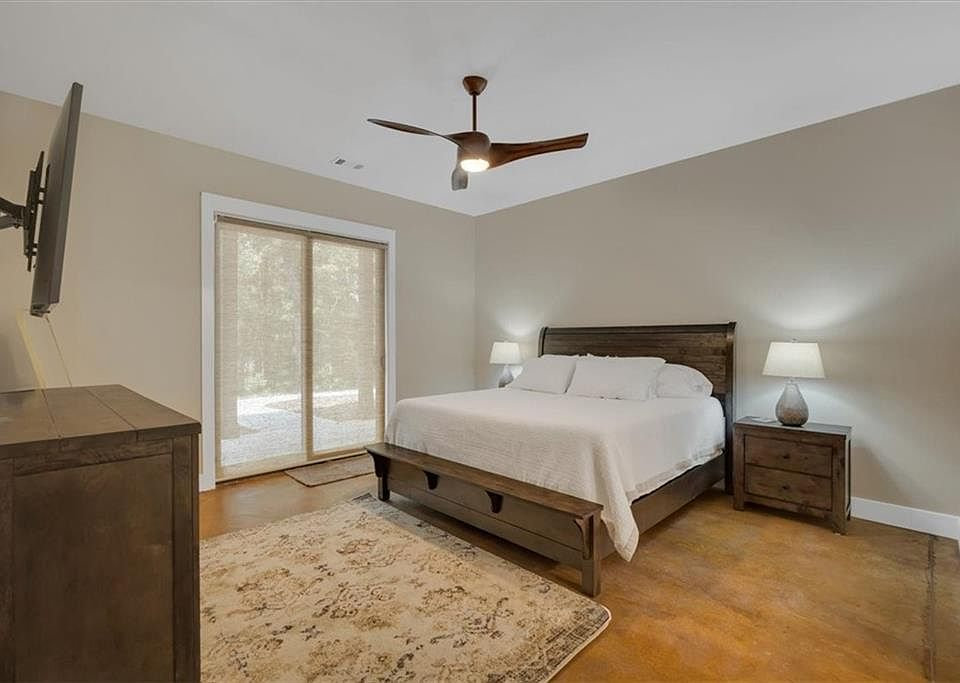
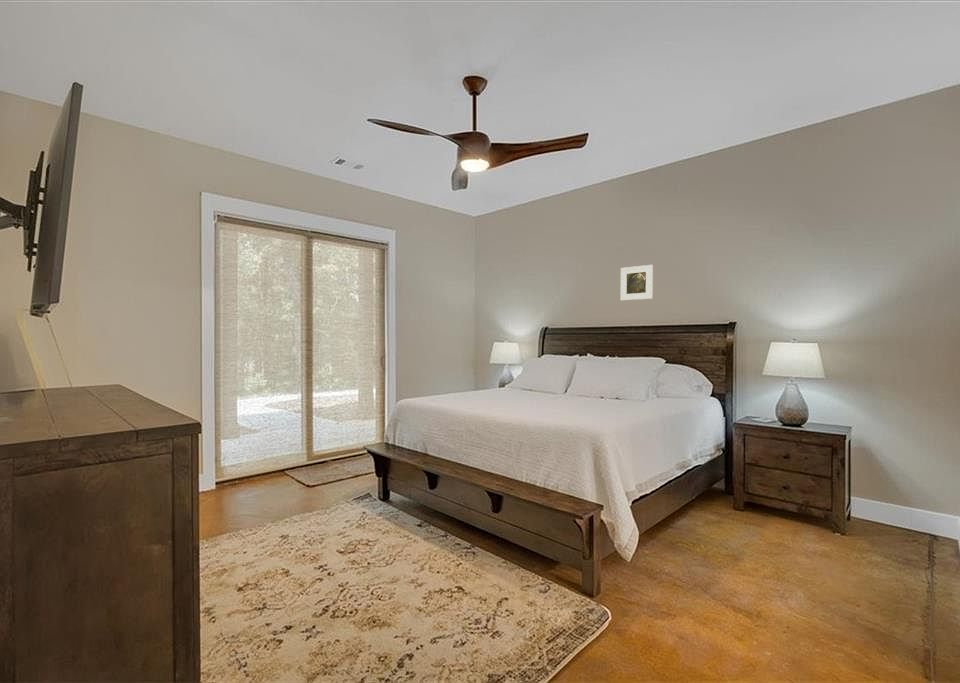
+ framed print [620,264,654,301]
